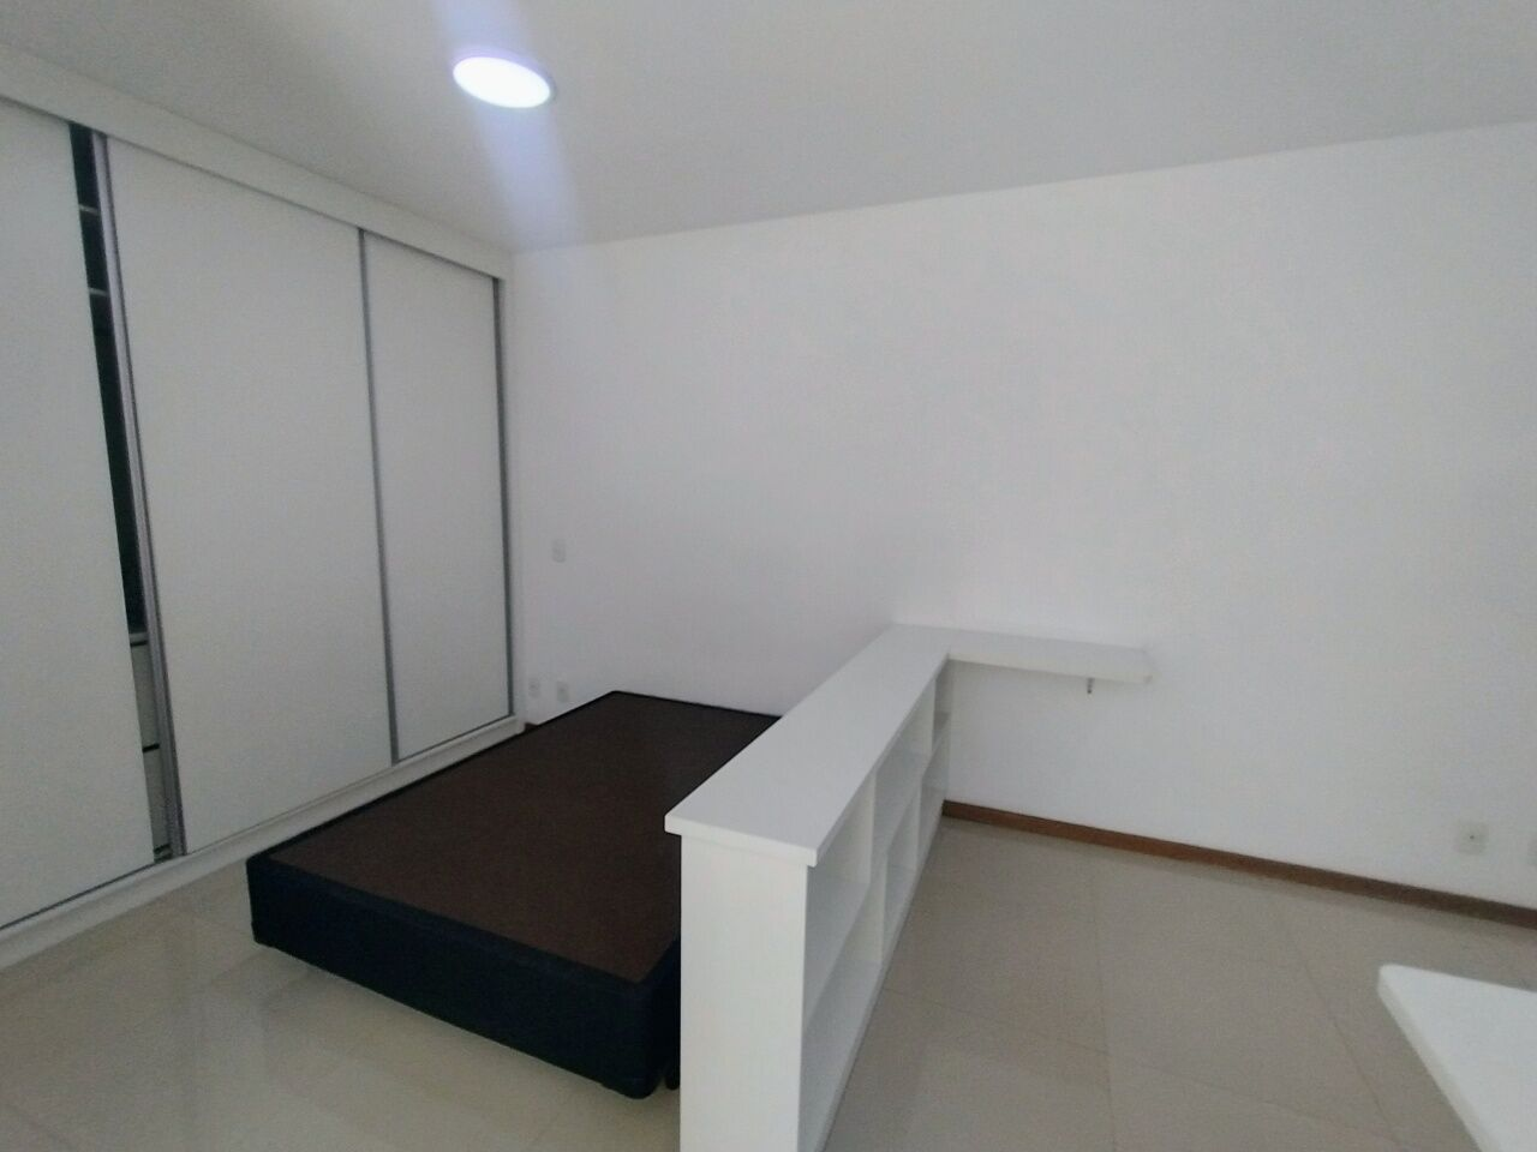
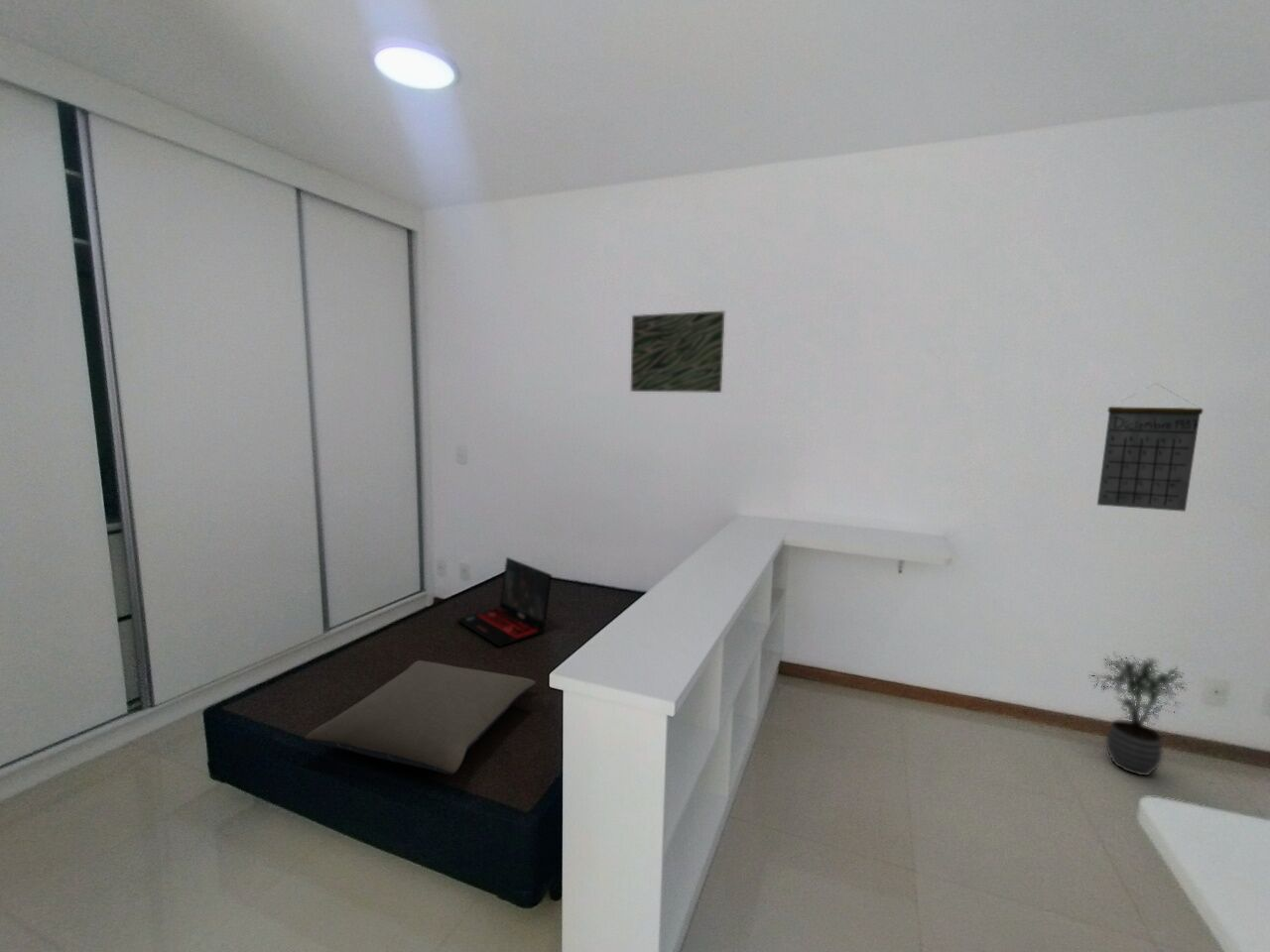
+ pillow [304,659,537,775]
+ calendar [1096,383,1204,513]
+ laptop [455,556,553,648]
+ wall art [630,310,725,394]
+ potted plant [1088,651,1191,776]
